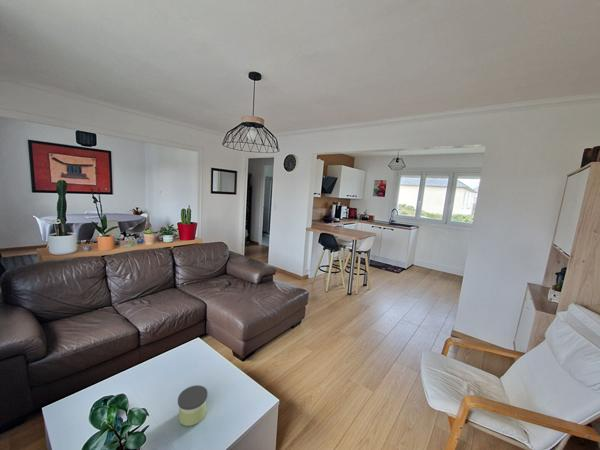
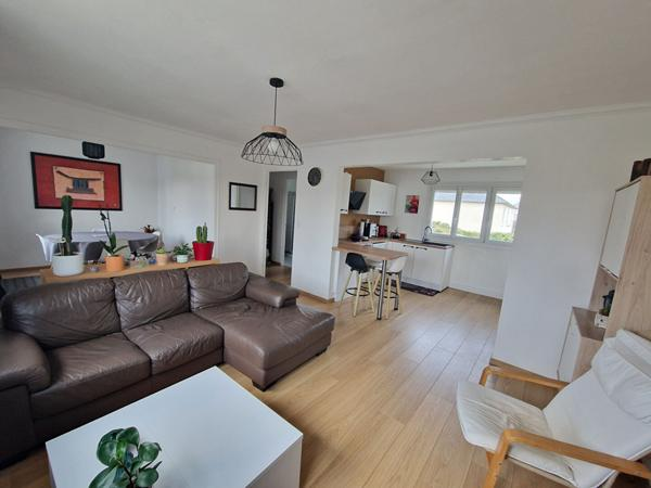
- candle [177,384,209,427]
